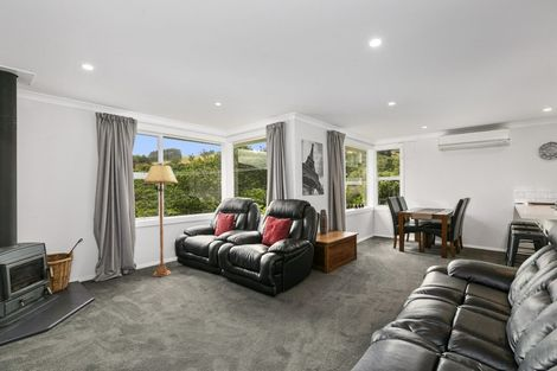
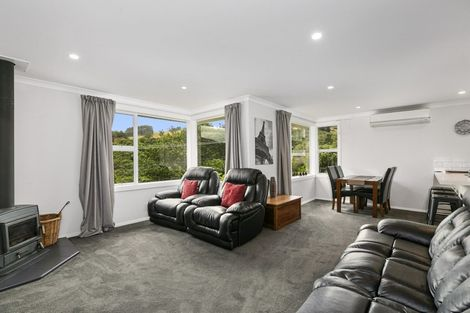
- floor lamp [142,162,179,277]
